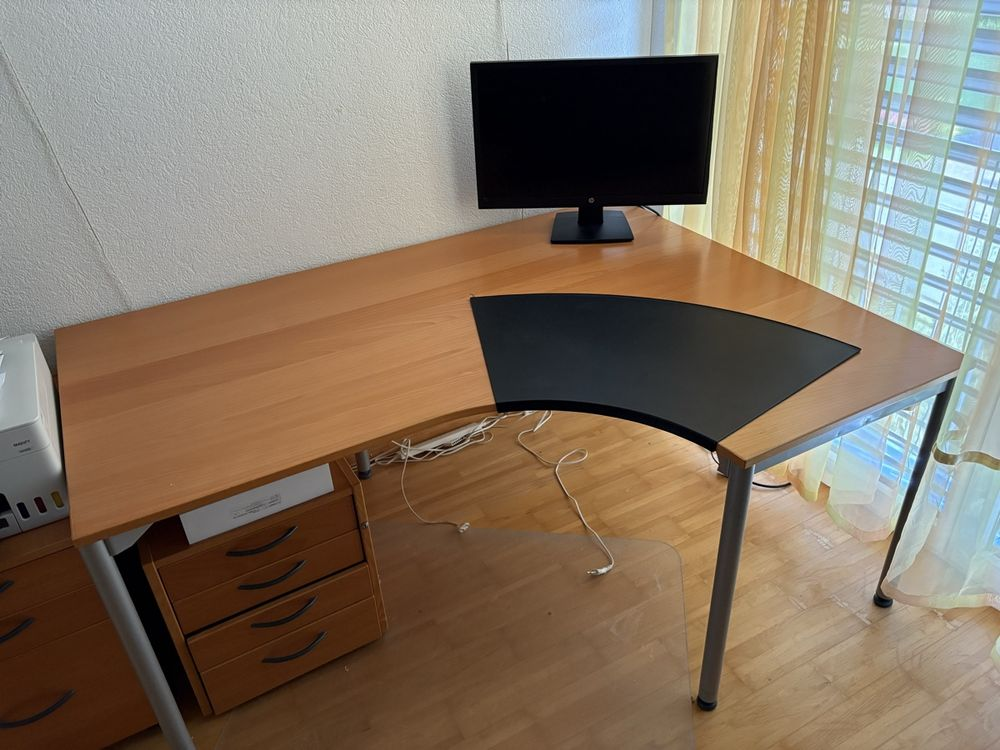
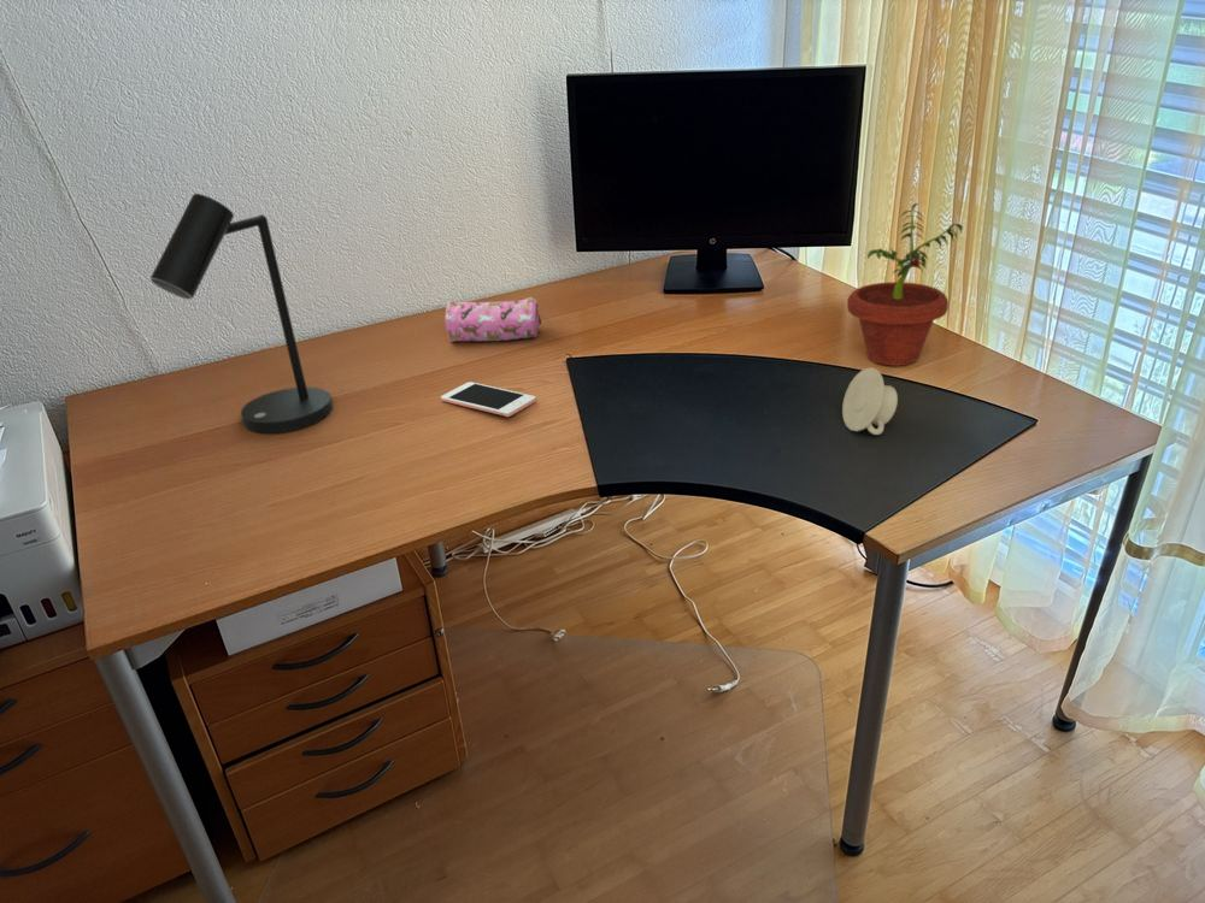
+ potted plant [846,202,964,366]
+ desk lamp [148,193,334,435]
+ cell phone [440,380,537,418]
+ pencil case [445,296,542,343]
+ cup [841,366,899,436]
